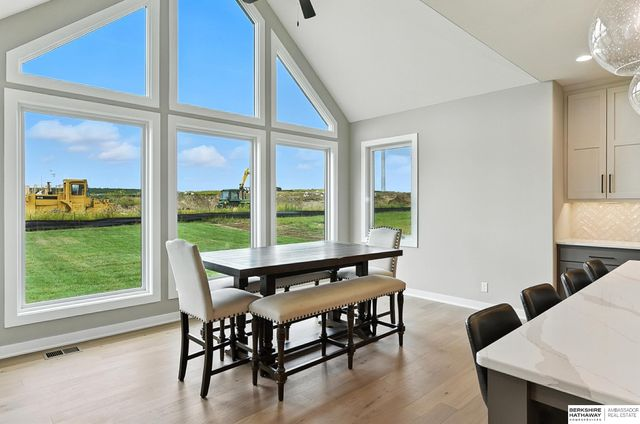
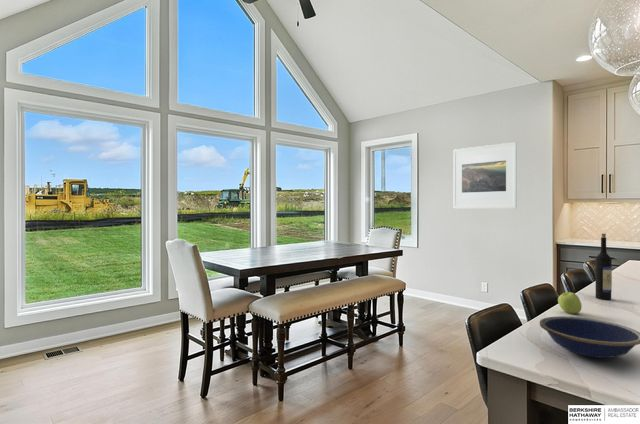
+ wine bottle [595,233,613,301]
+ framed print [453,141,518,209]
+ apple [557,291,583,315]
+ bowl [539,315,640,359]
